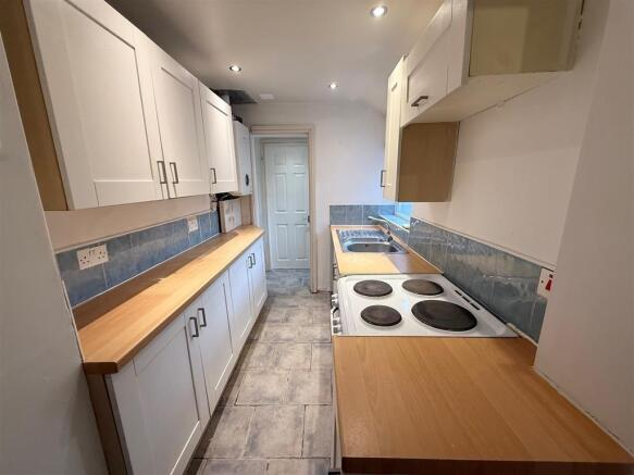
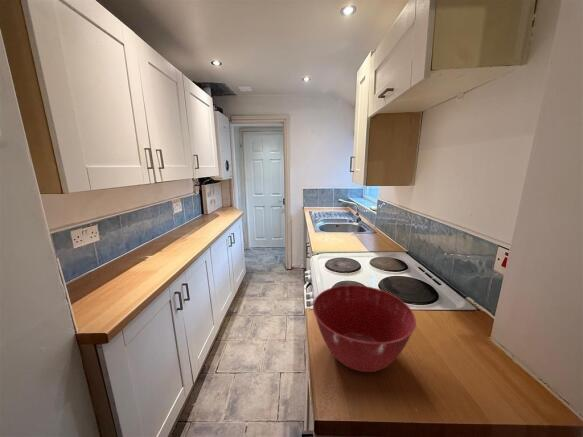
+ mixing bowl [312,284,417,373]
